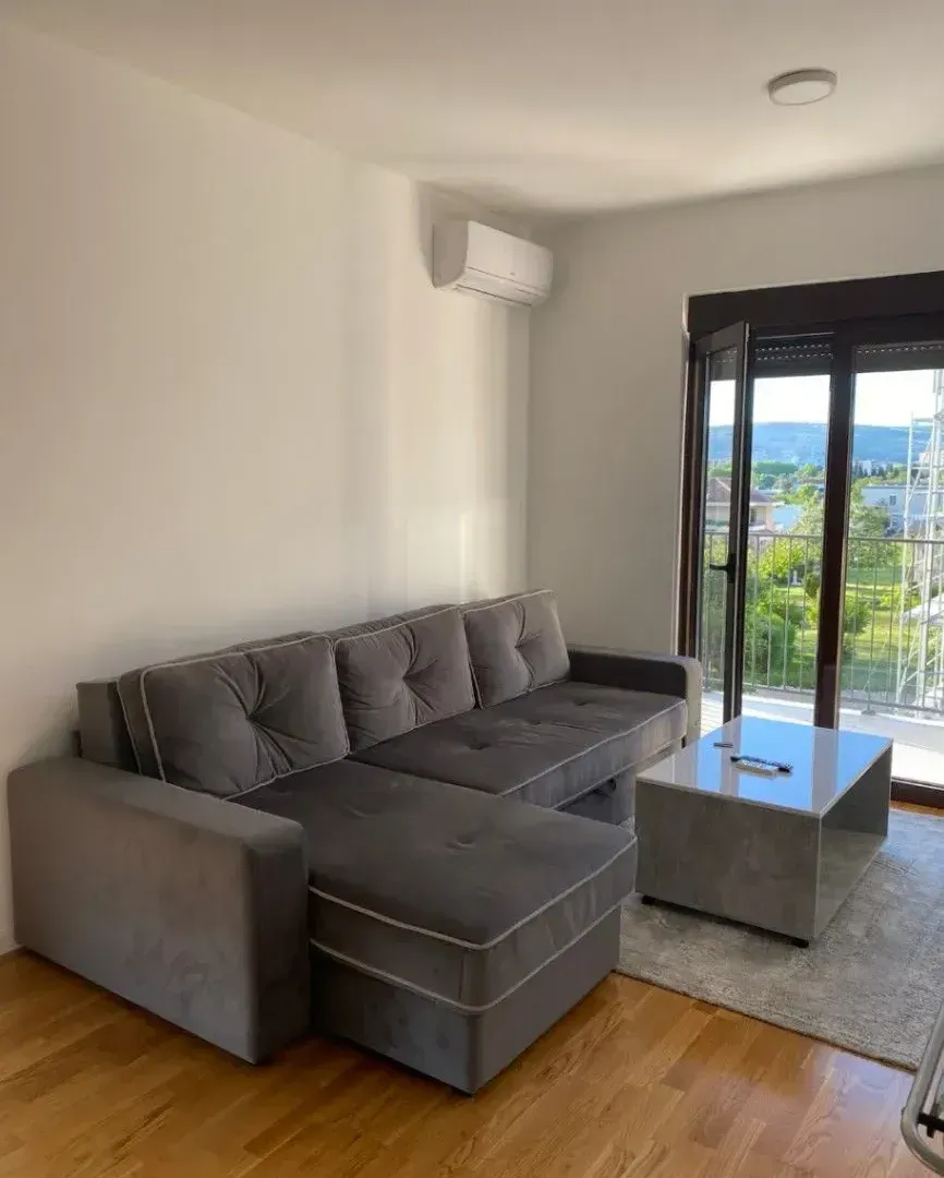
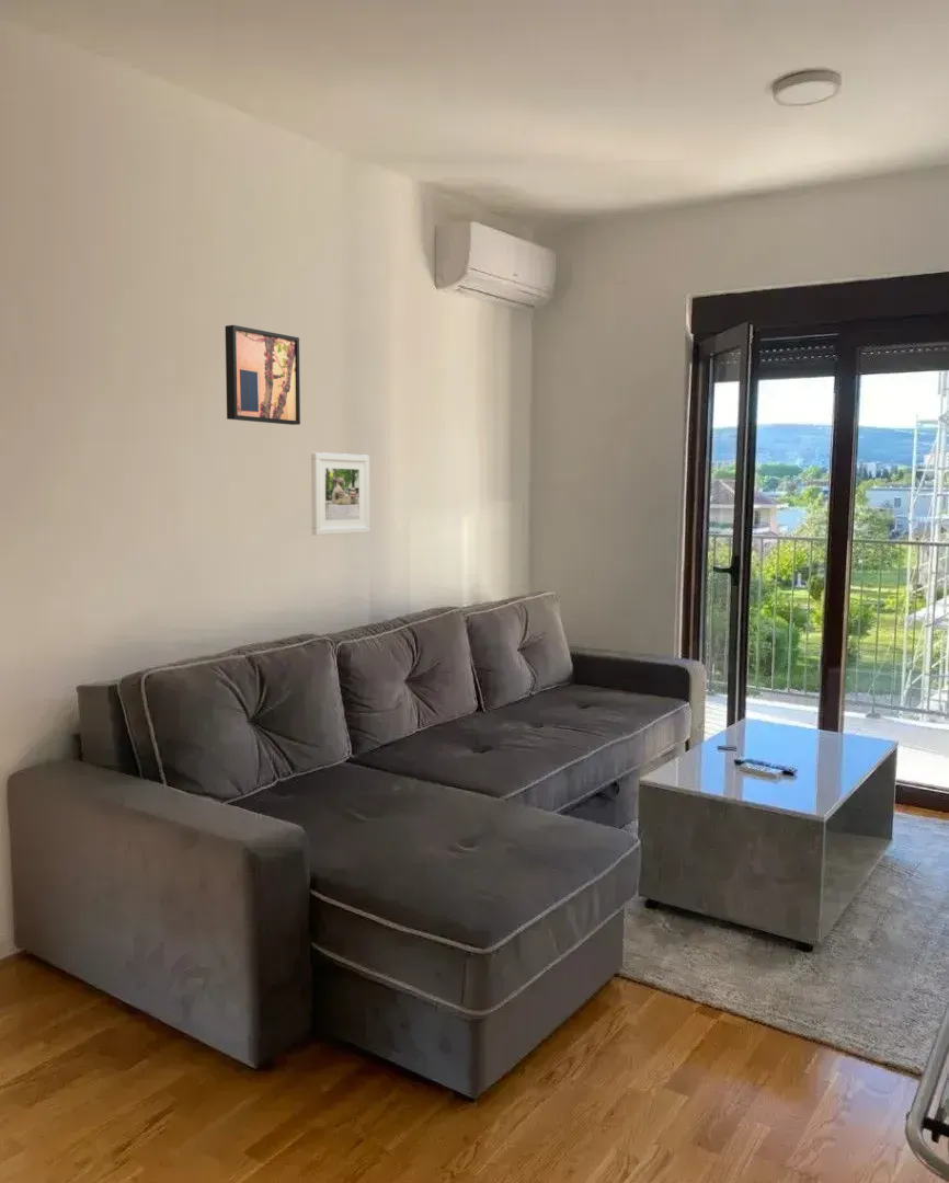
+ wall art [225,324,301,426]
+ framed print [310,451,370,537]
